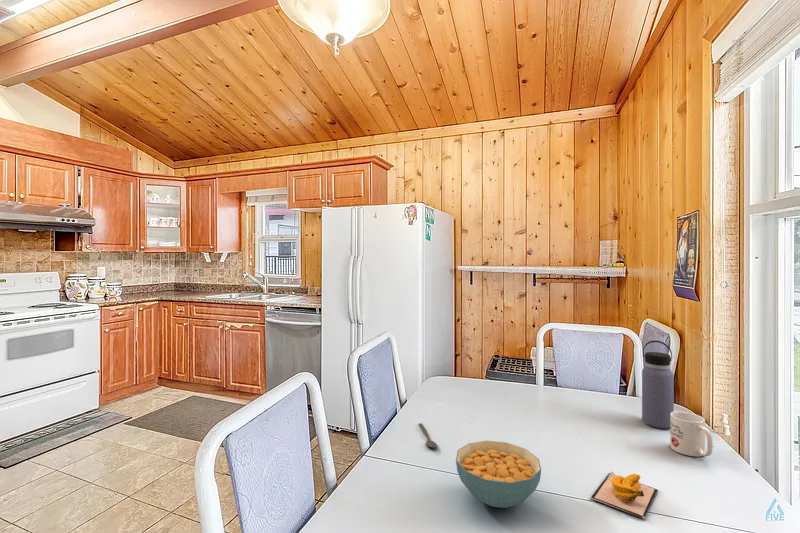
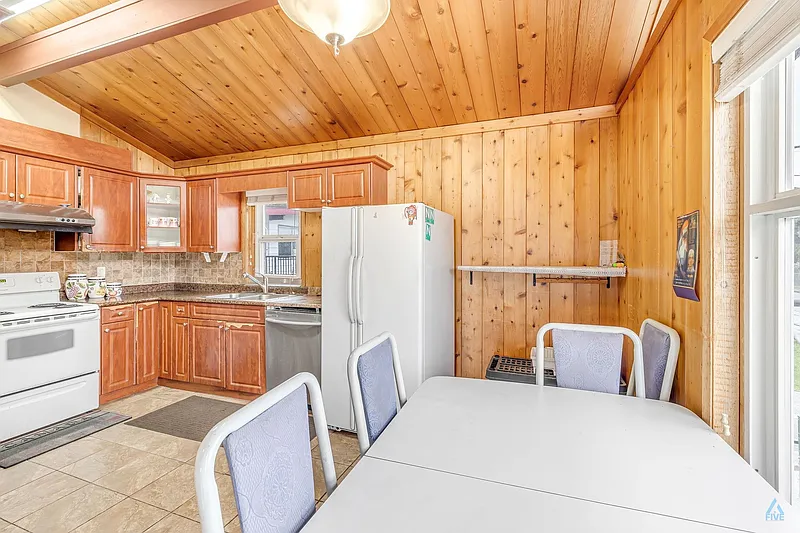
- spoon [418,422,438,448]
- water bottle [641,340,675,429]
- banana [590,471,659,519]
- cereal bowl [455,440,542,509]
- mug [669,410,714,457]
